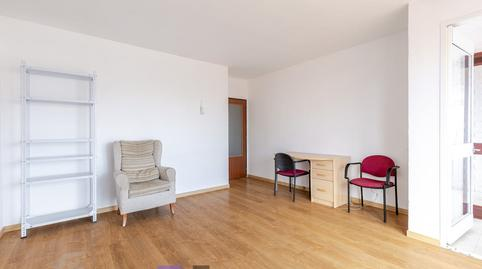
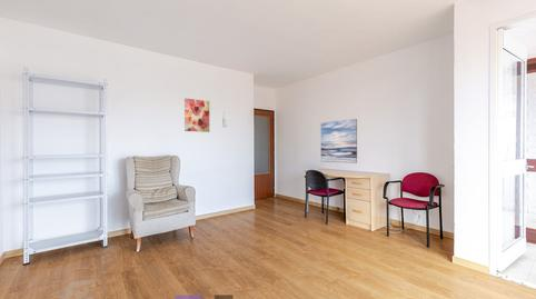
+ wall art [183,98,210,133]
+ wall art [320,118,358,165]
